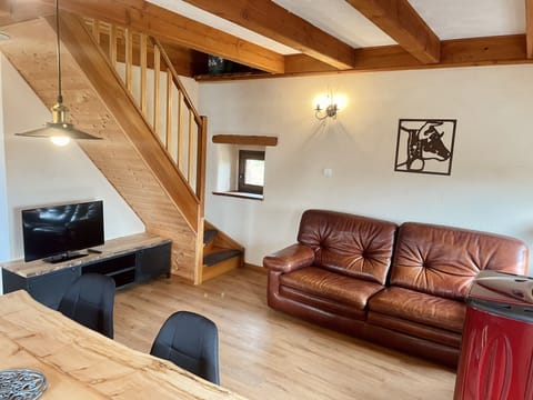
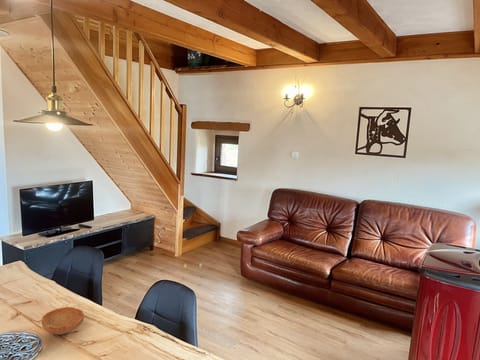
+ bowl [40,306,85,335]
